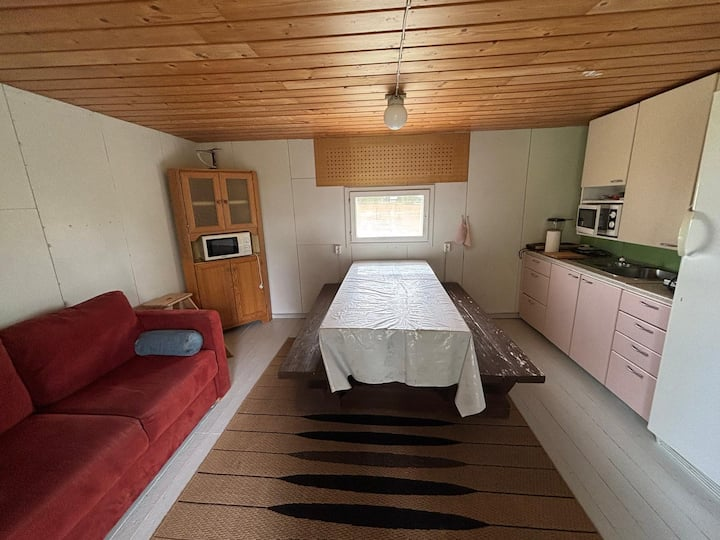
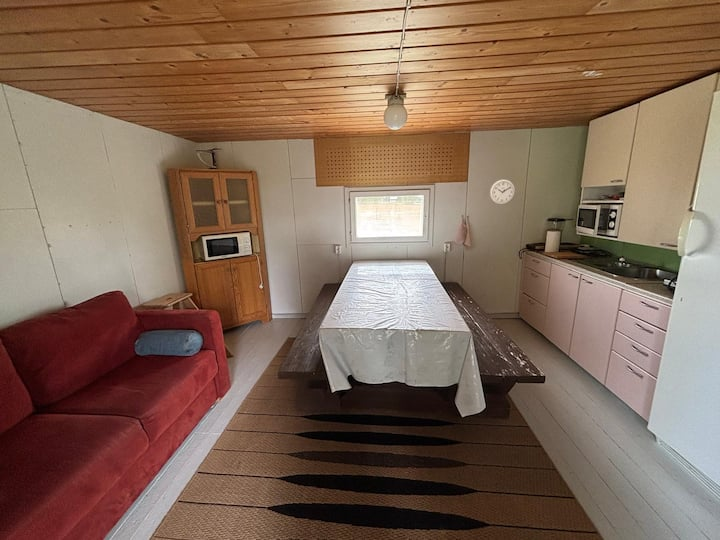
+ wall clock [489,178,516,206]
